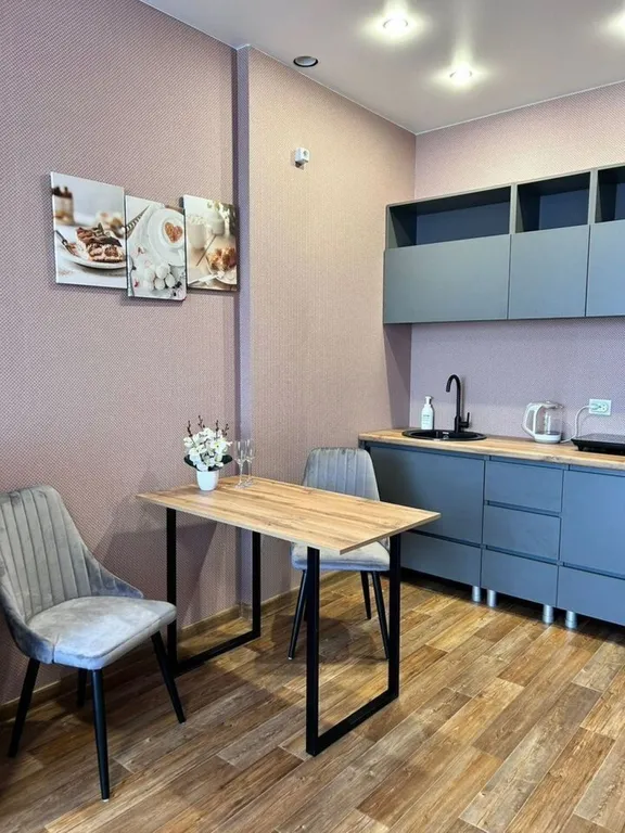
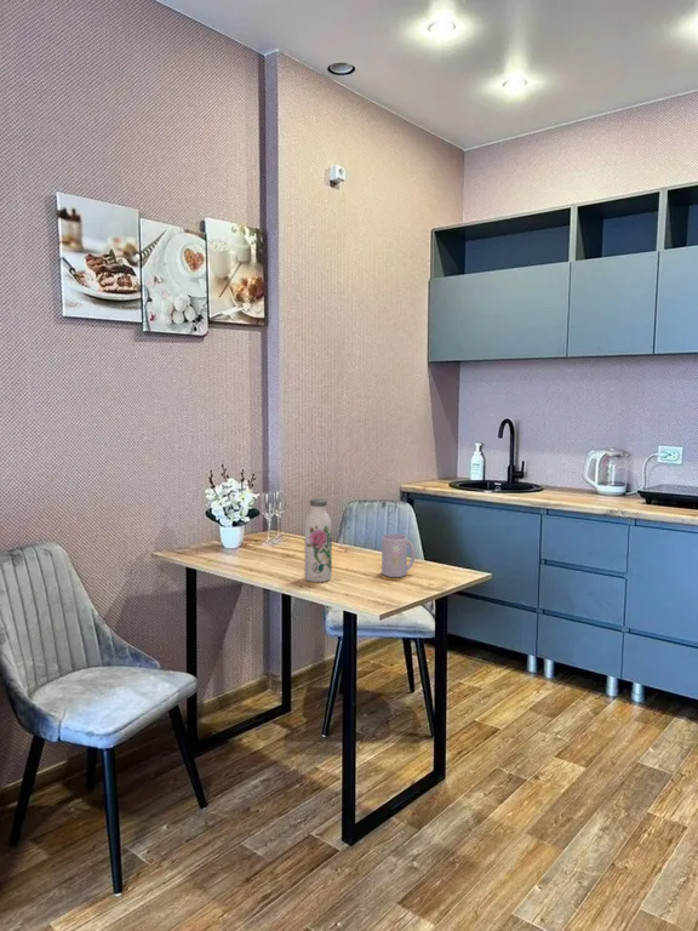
+ mug [381,533,416,578]
+ water bottle [304,497,333,583]
